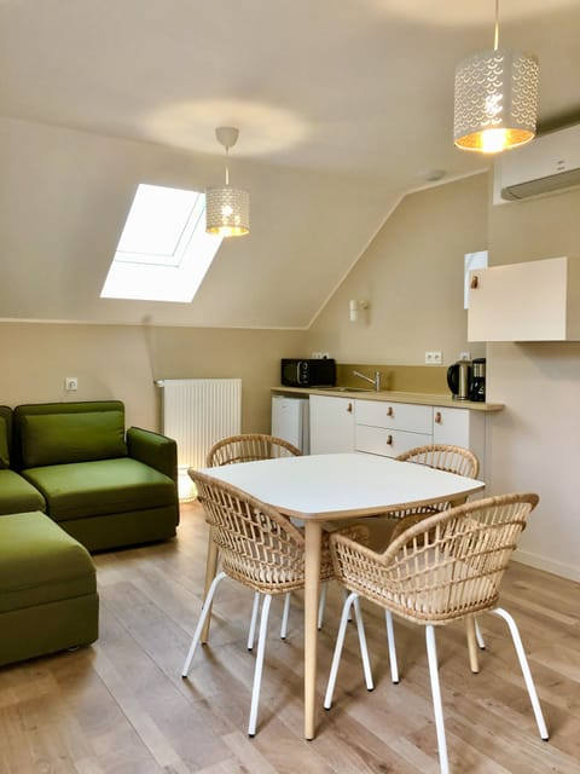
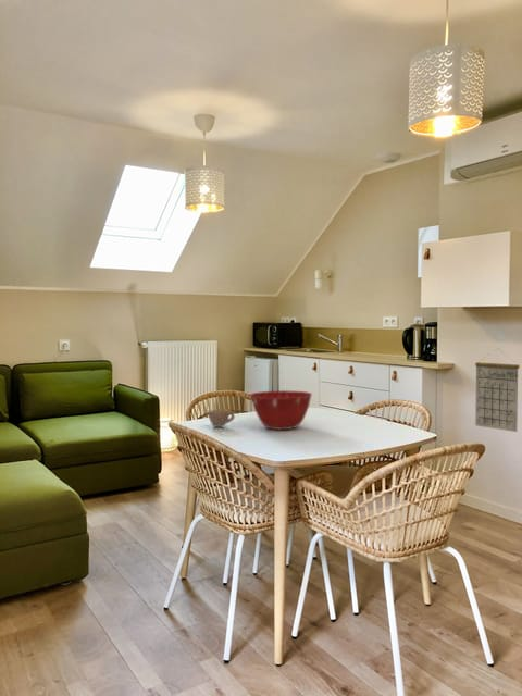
+ calendar [474,347,521,433]
+ mixing bowl [249,389,313,431]
+ cup [207,409,236,428]
